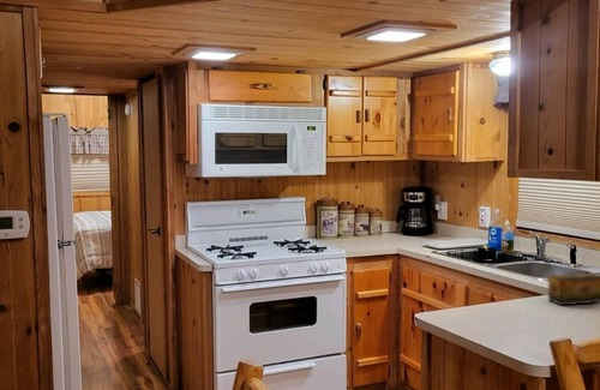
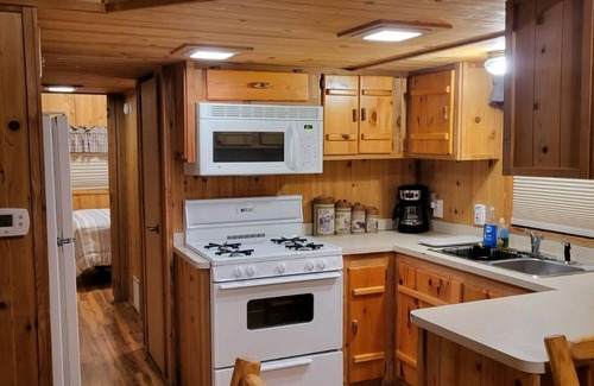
- tea box [547,272,600,306]
